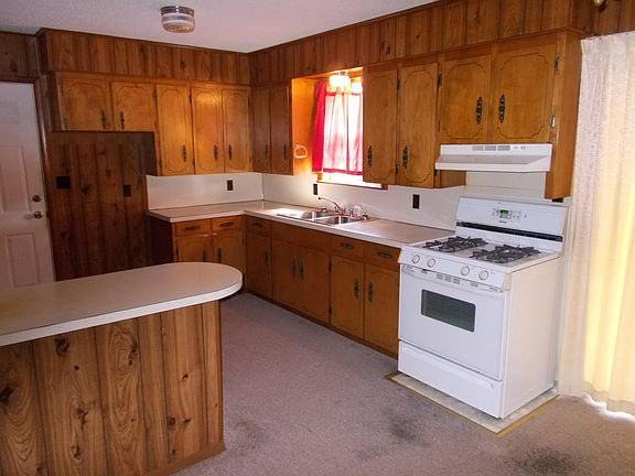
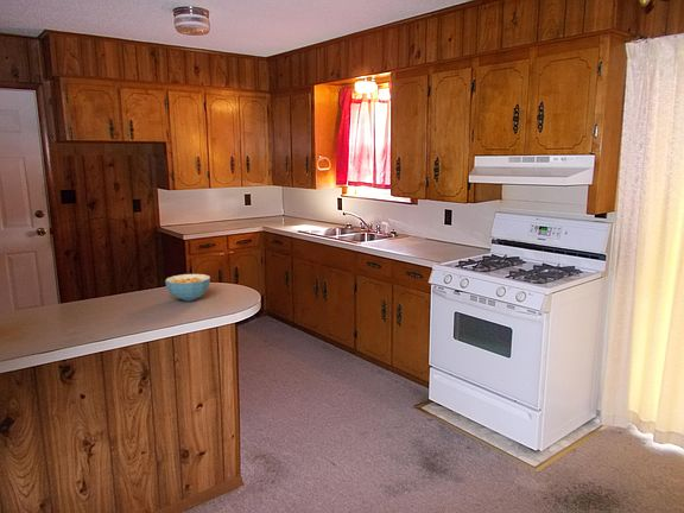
+ cereal bowl [164,273,211,302]
